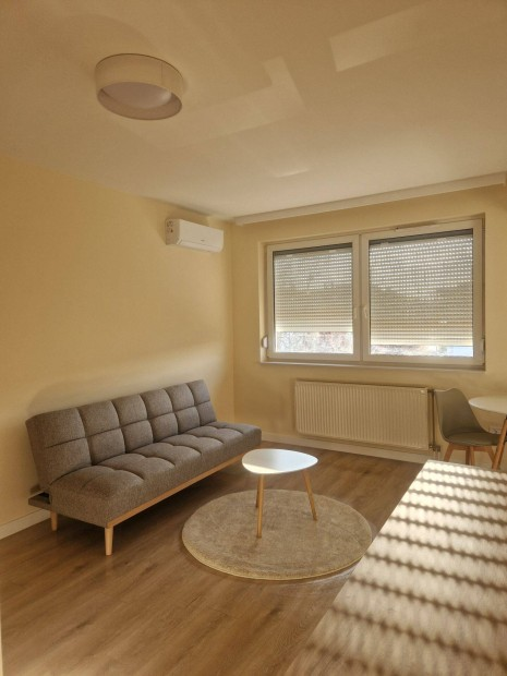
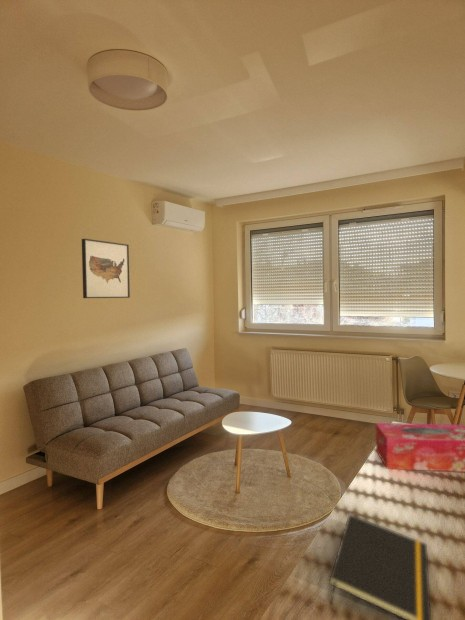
+ tissue box [375,422,465,473]
+ notepad [328,513,432,620]
+ wall art [81,238,131,299]
